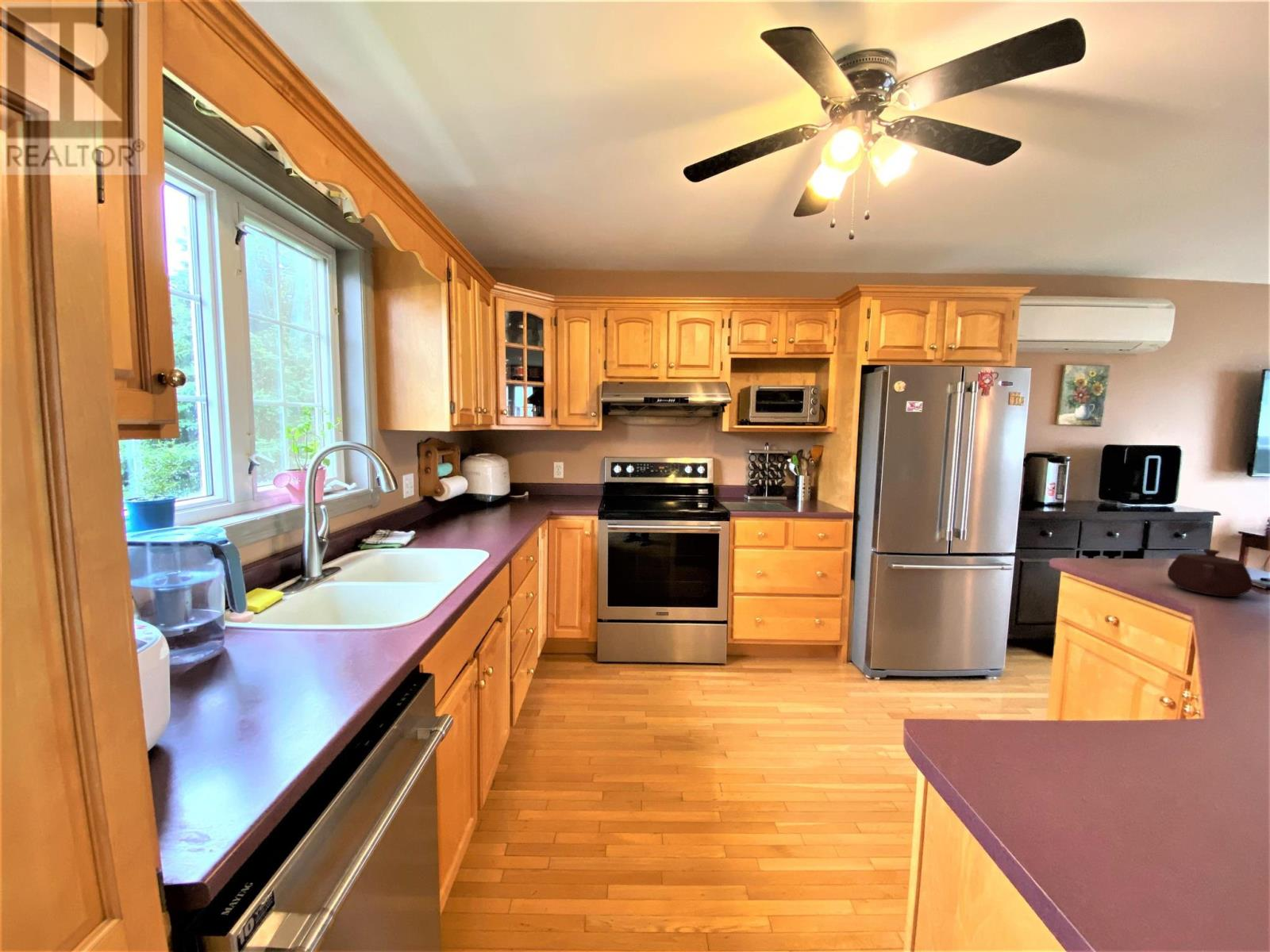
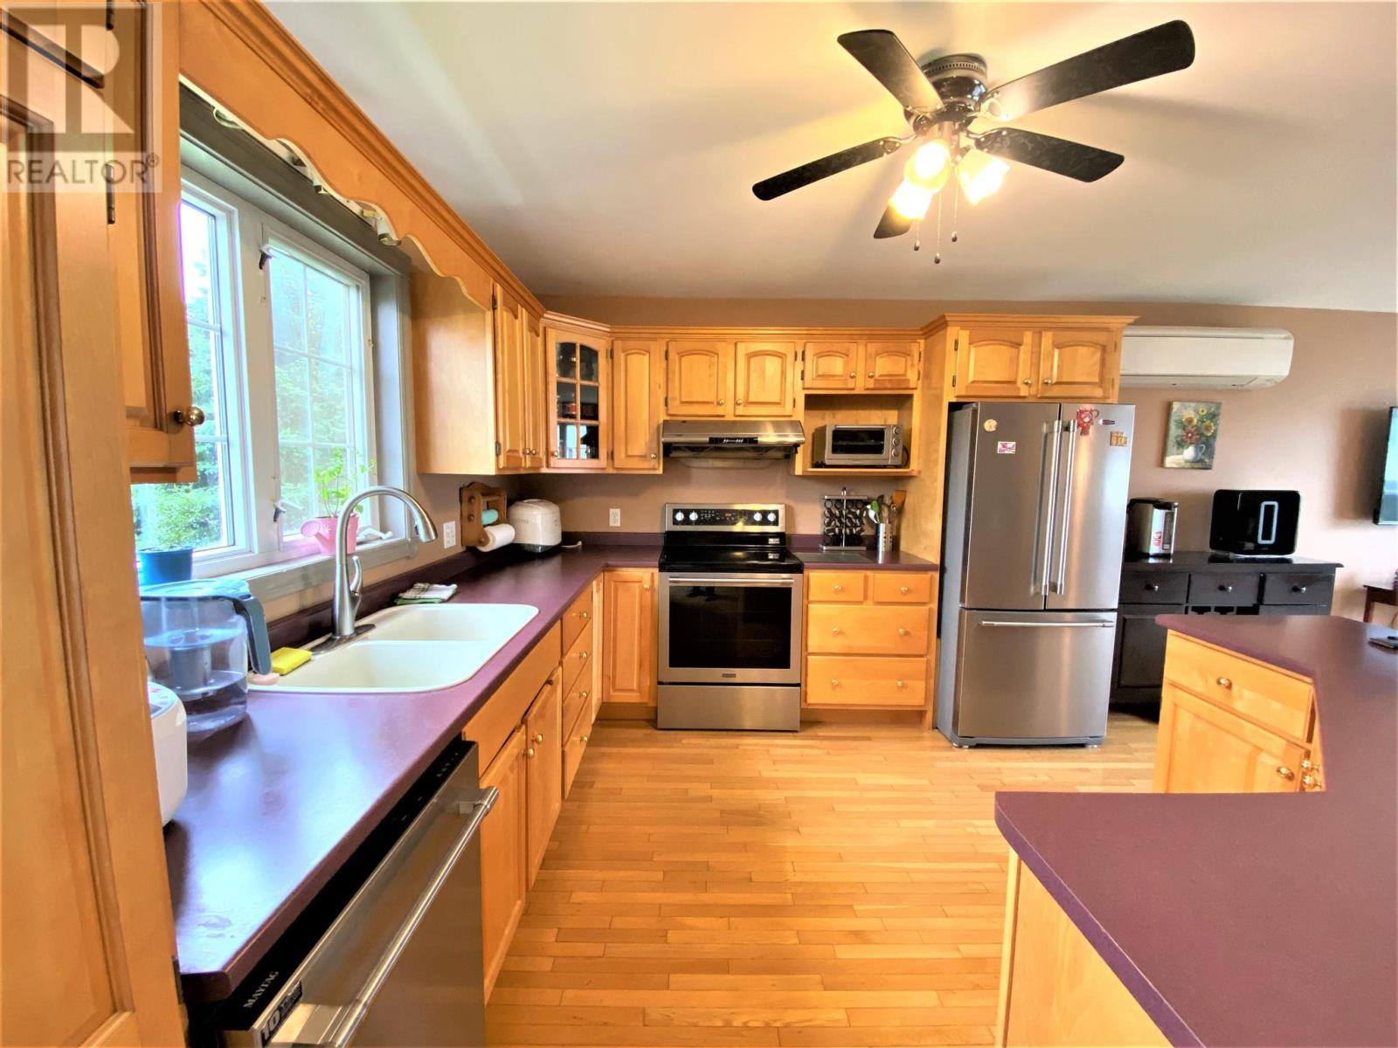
- teapot [1167,548,1253,597]
